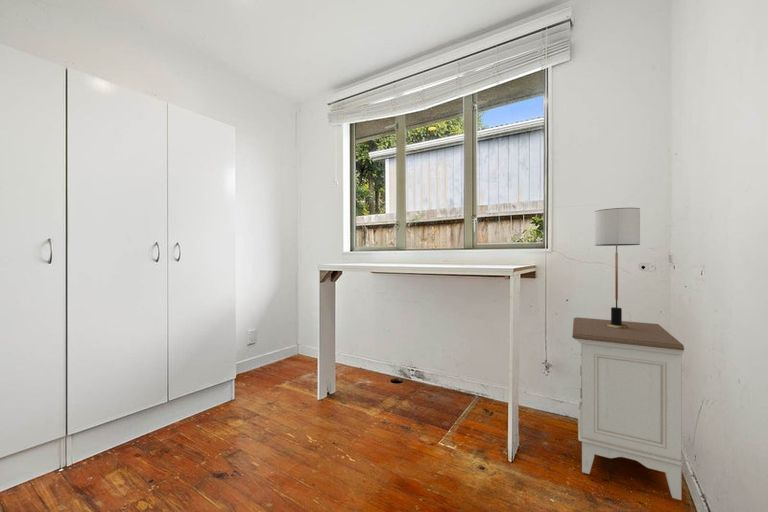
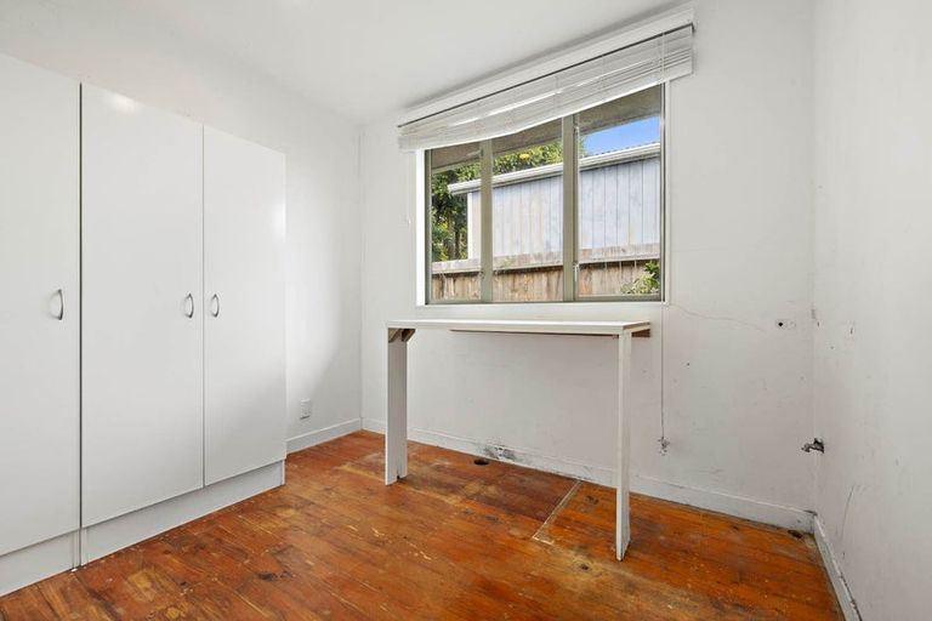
- nightstand [571,316,685,501]
- table lamp [594,207,641,328]
